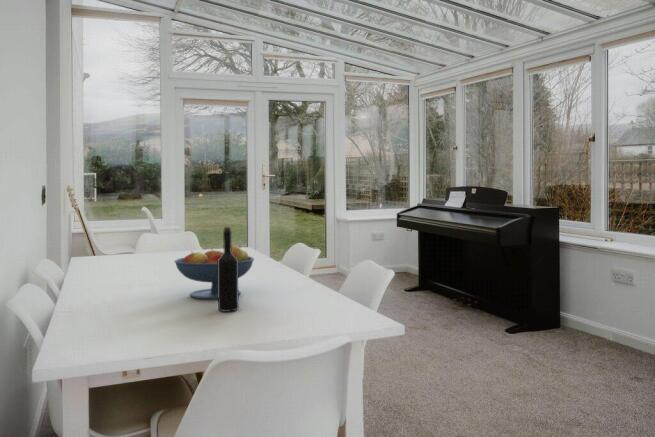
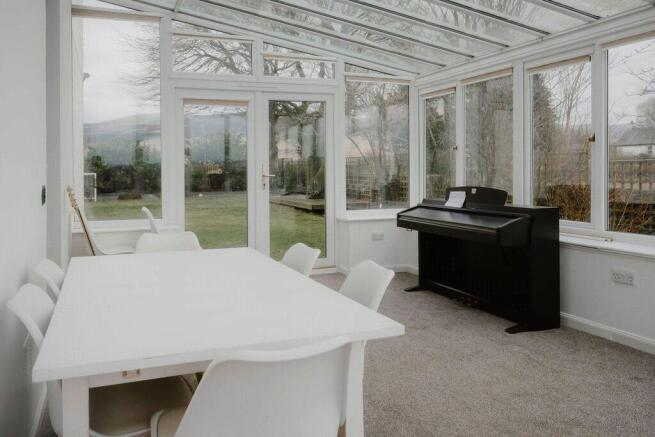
- fruit bowl [173,244,255,300]
- wine bottle [217,226,240,313]
